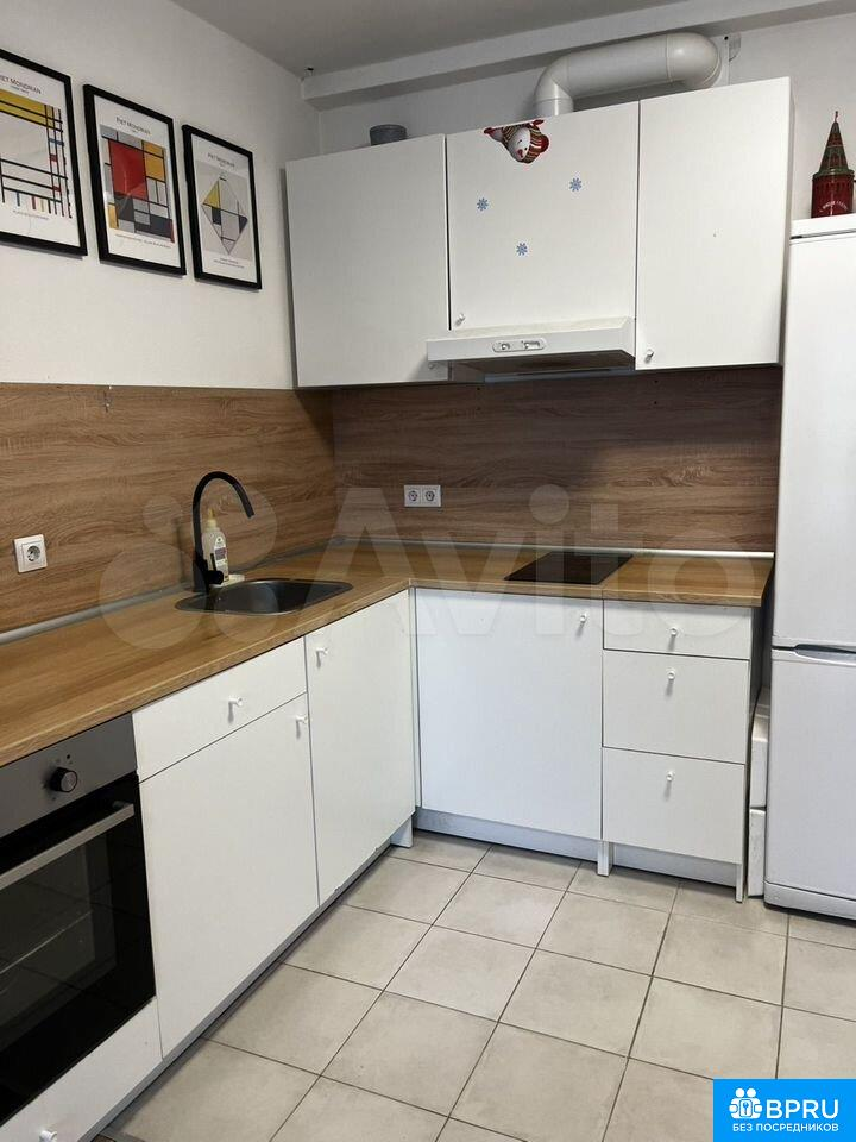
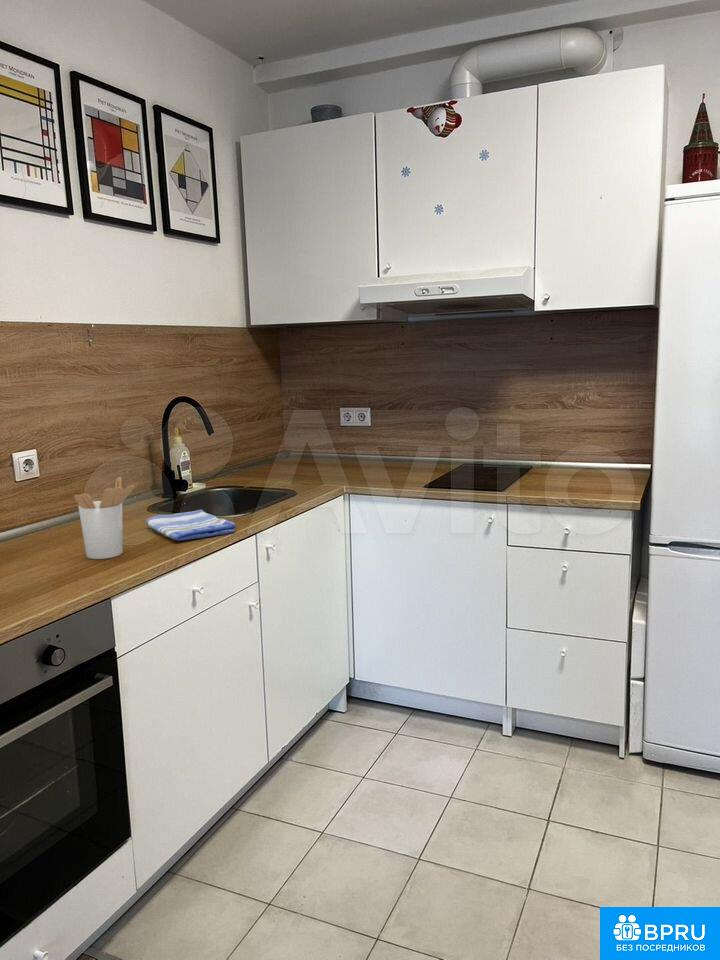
+ dish towel [145,509,237,541]
+ utensil holder [73,476,136,560]
